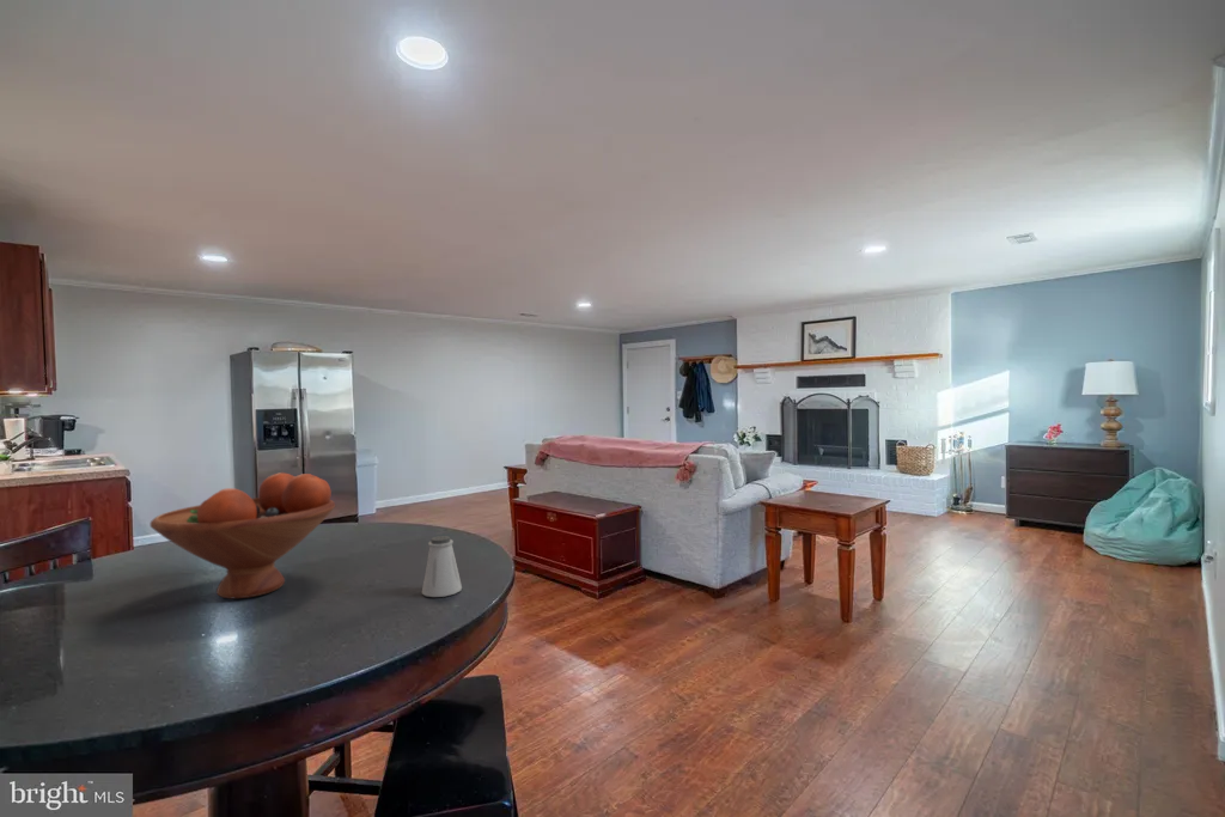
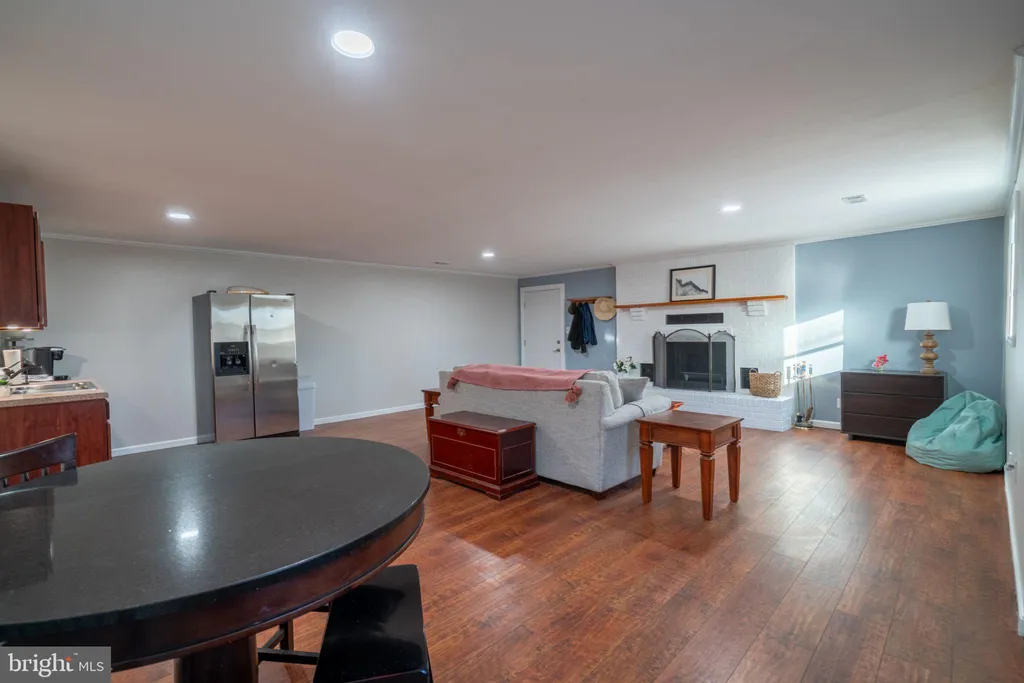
- saltshaker [421,535,463,598]
- fruit bowl [150,471,336,600]
